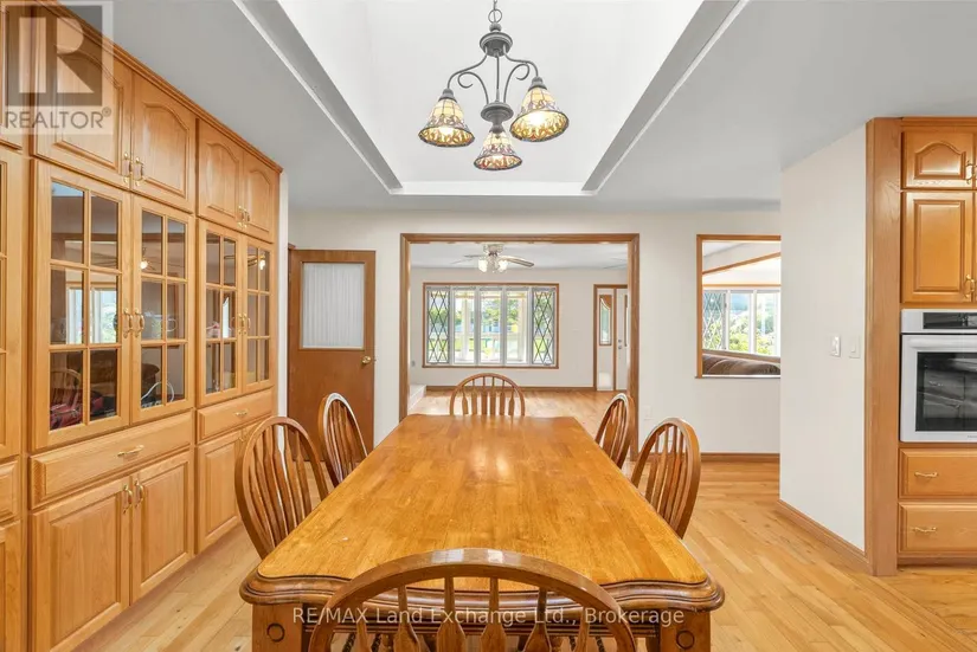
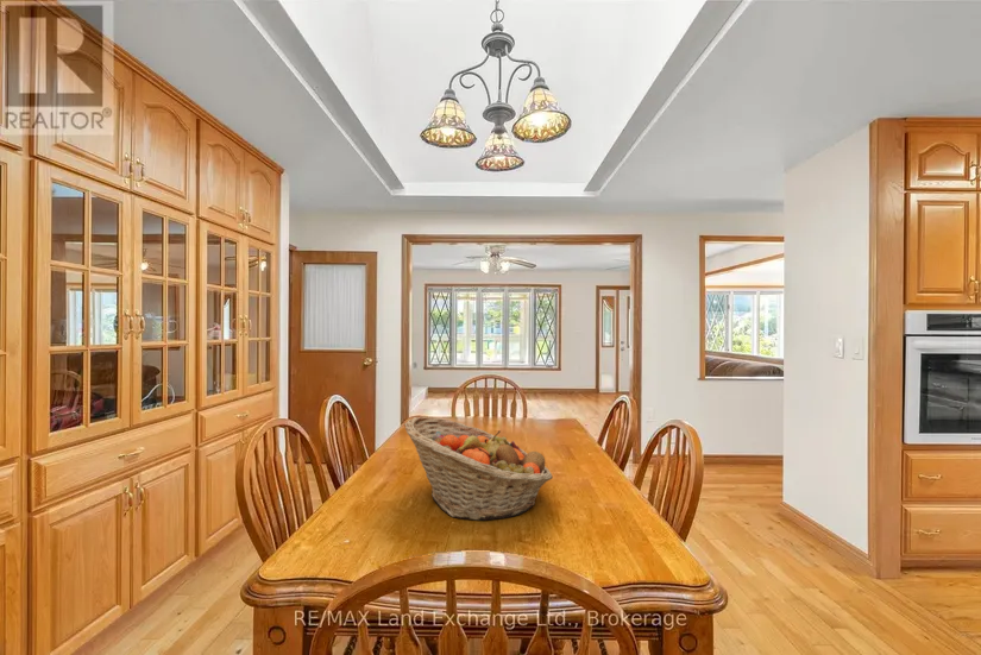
+ fruit basket [403,415,554,522]
